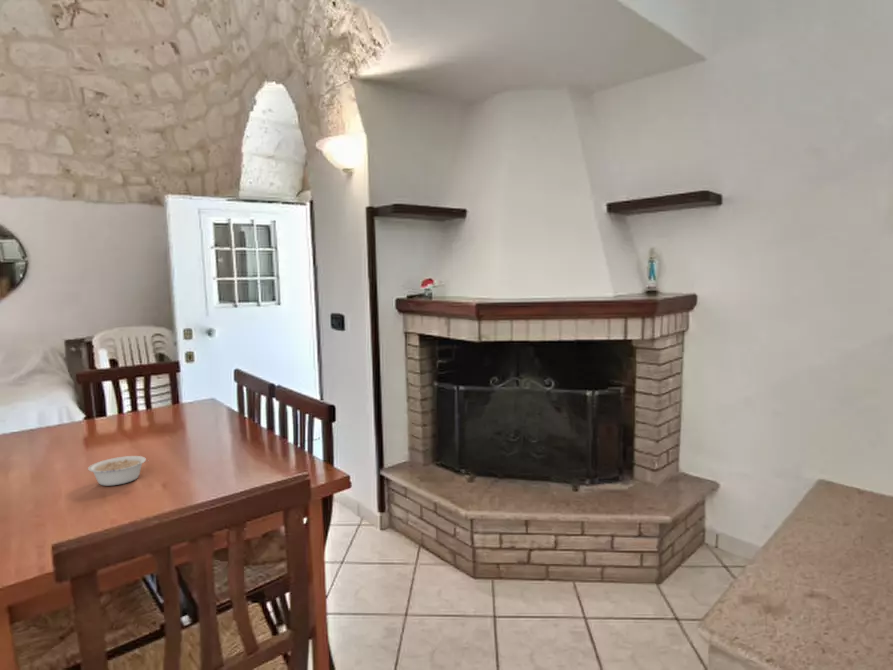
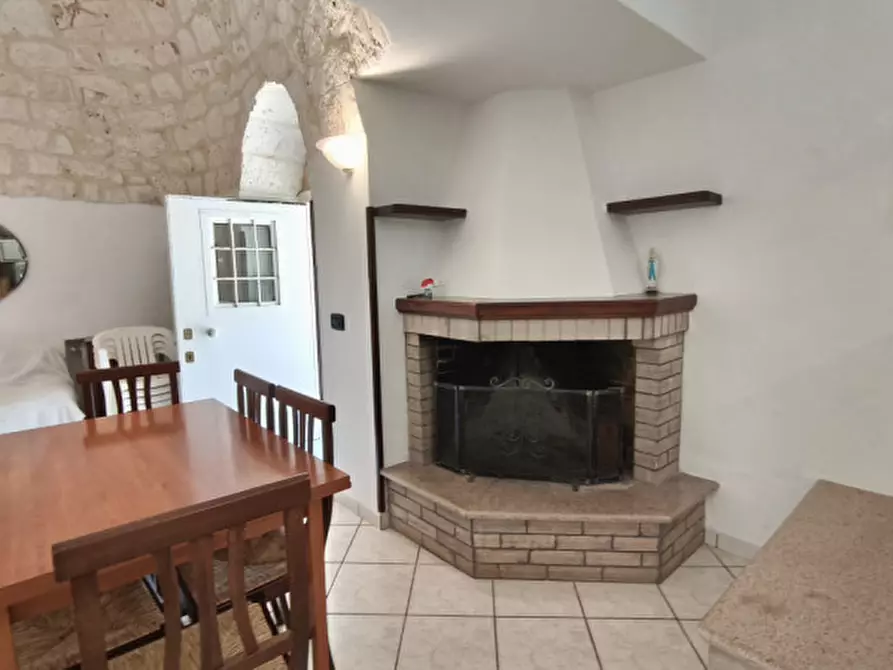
- legume [87,455,148,487]
